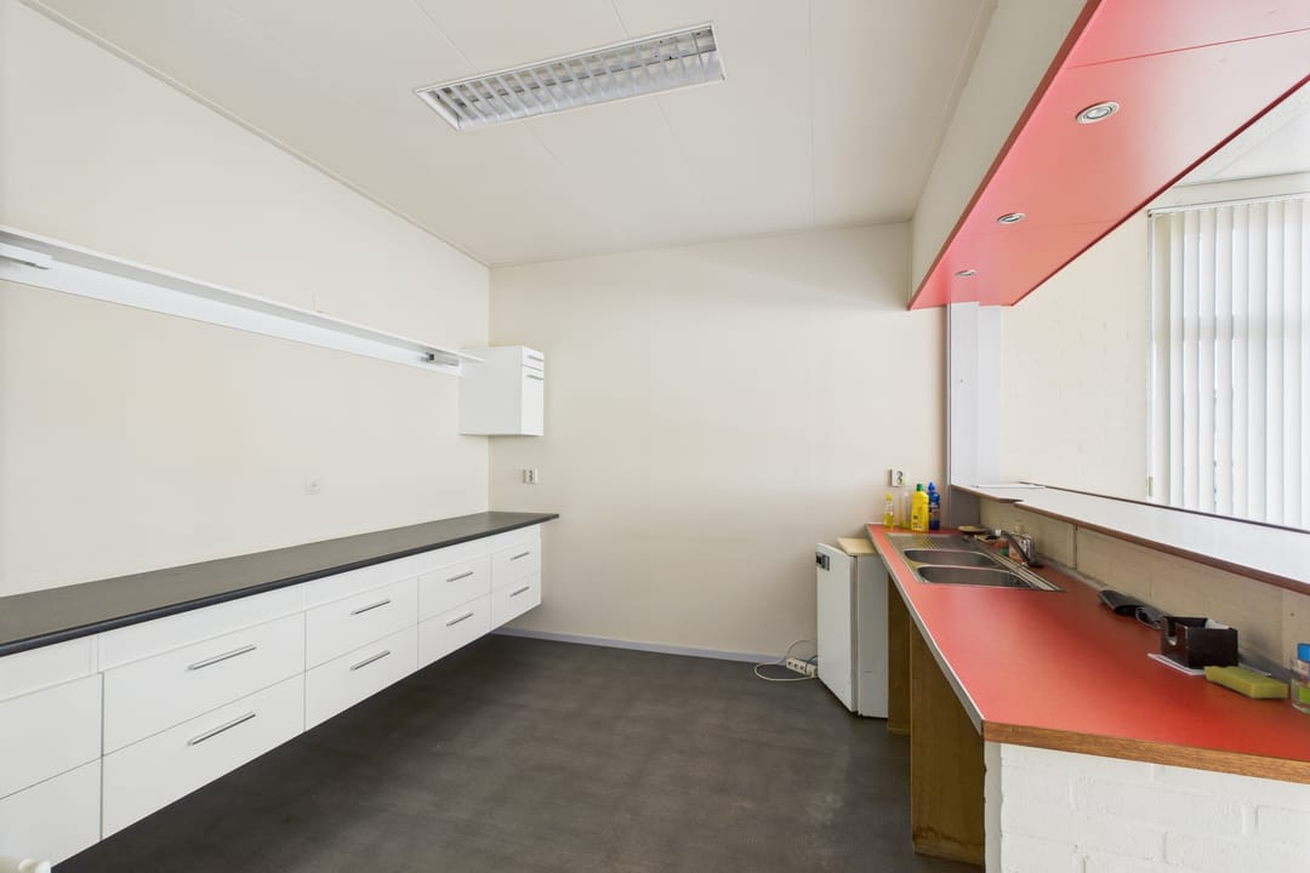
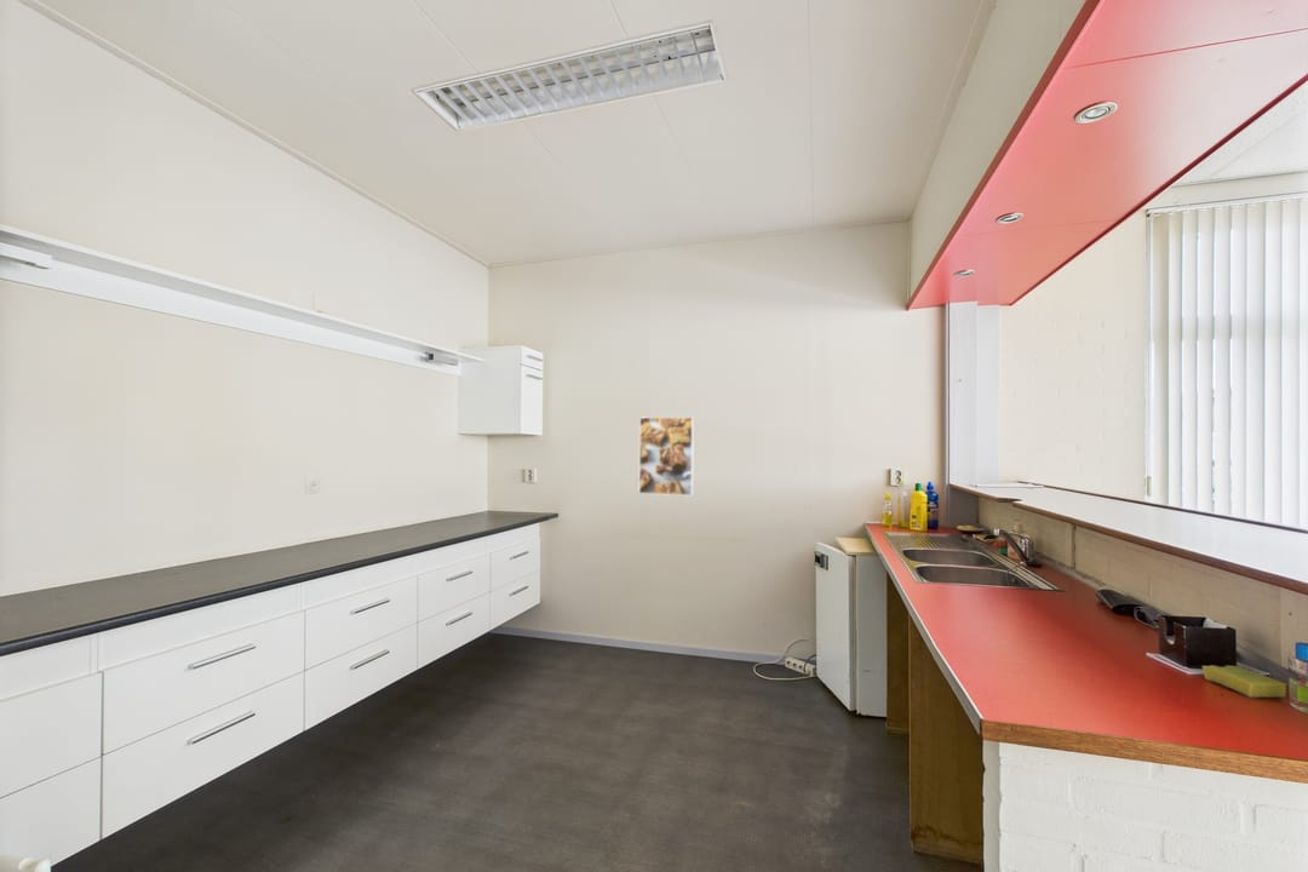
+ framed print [638,415,695,497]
